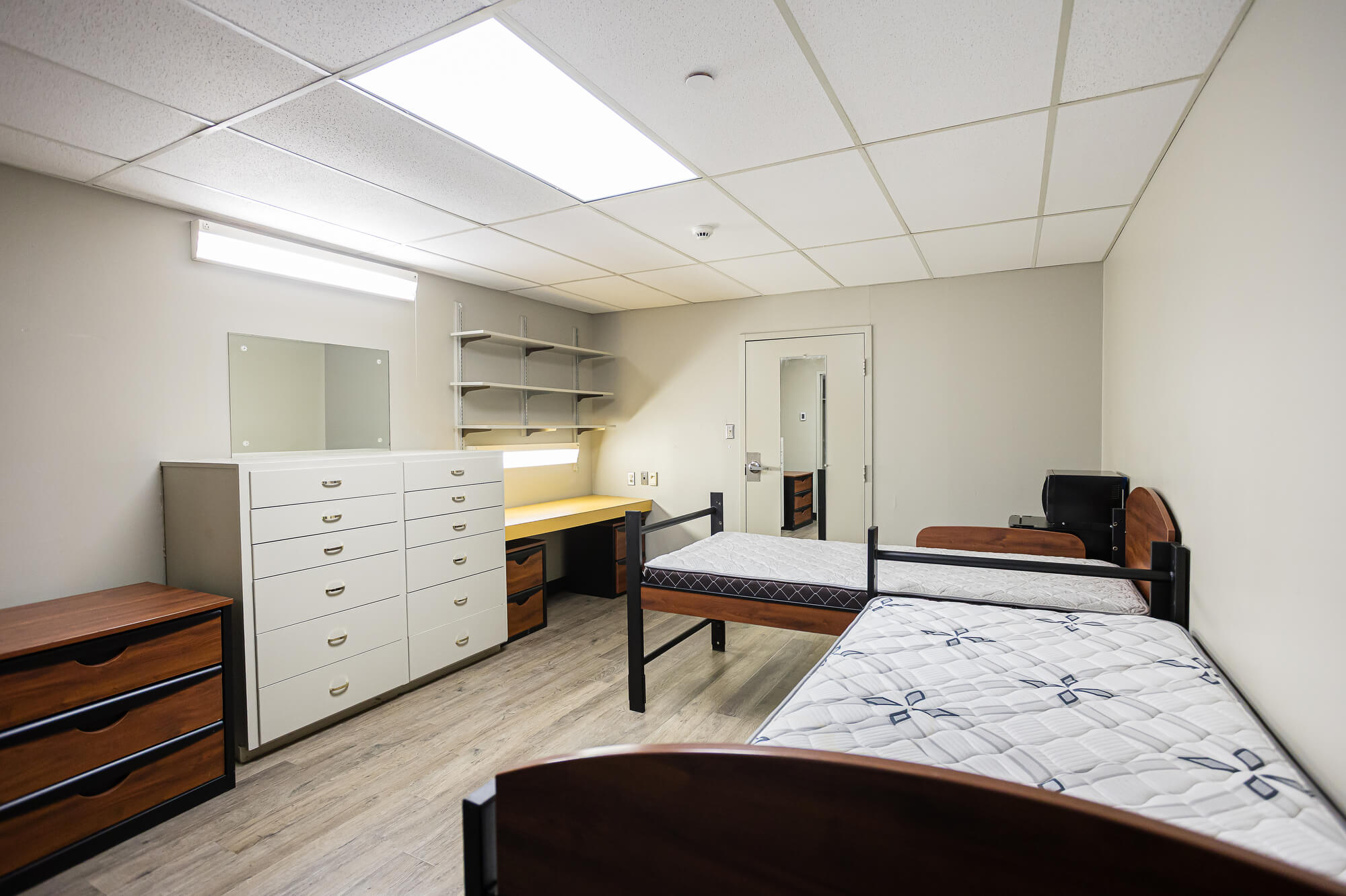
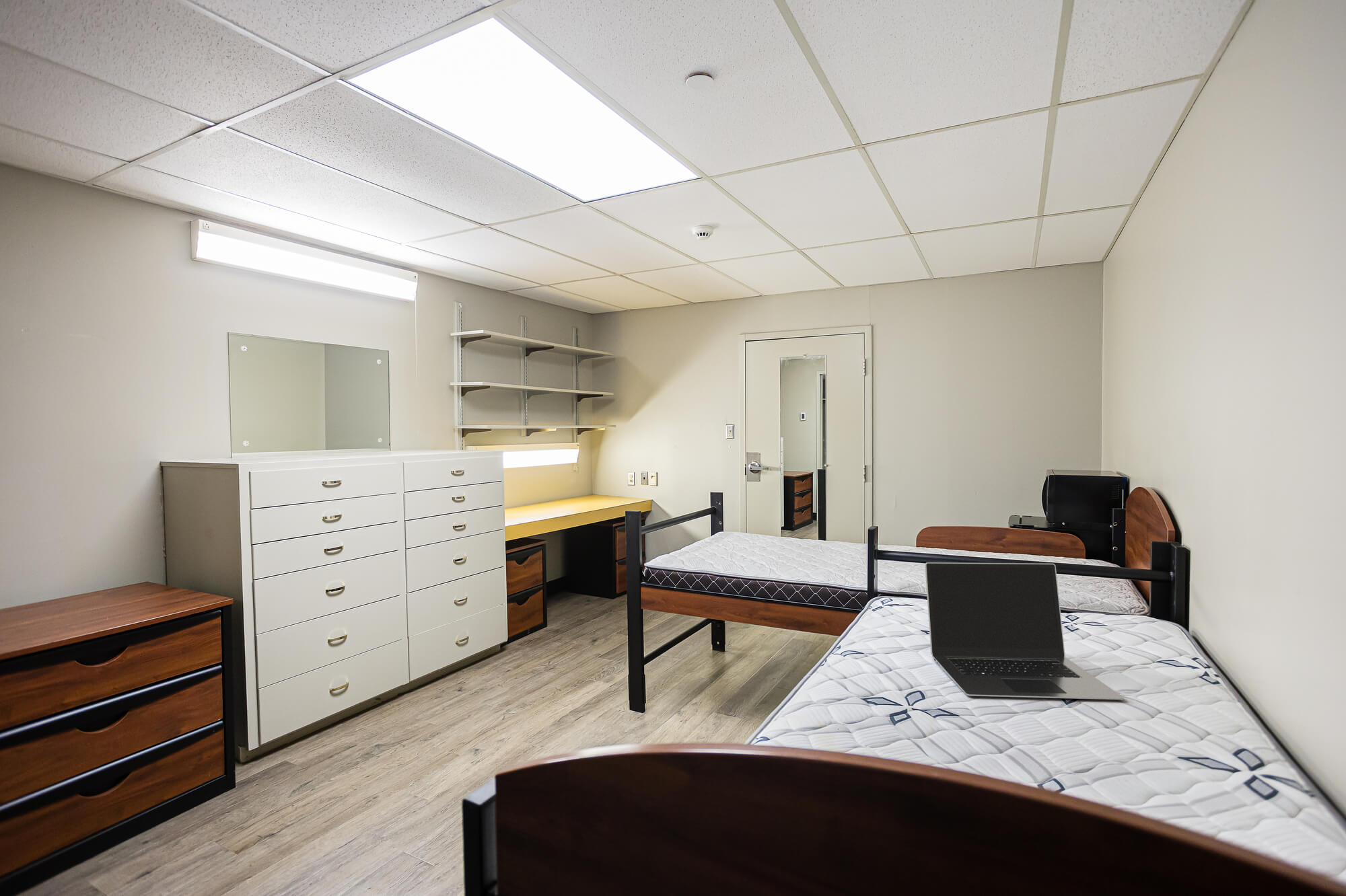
+ laptop [924,562,1125,700]
